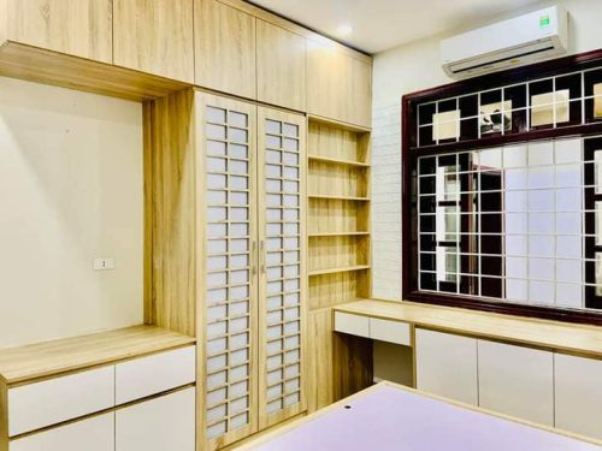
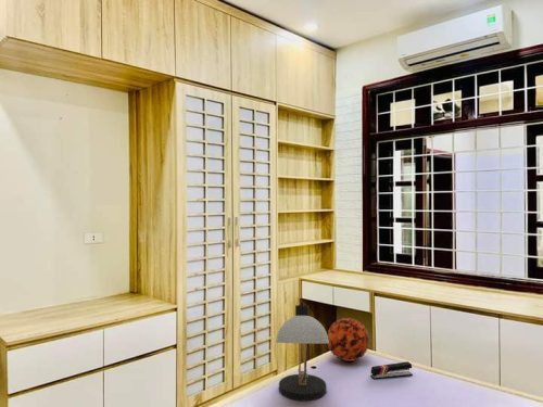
+ stapler [369,360,414,380]
+ desk lamp [275,297,329,402]
+ decorative ball [327,317,370,363]
